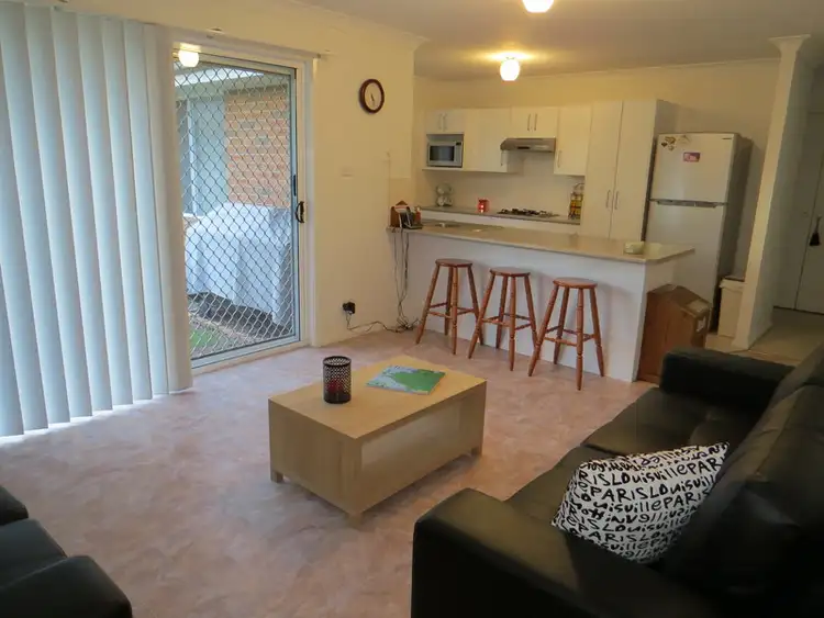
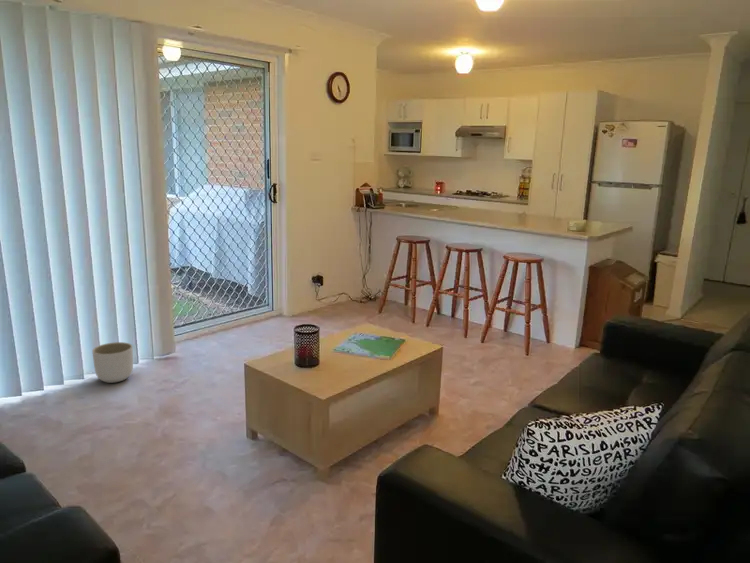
+ planter [91,341,134,384]
